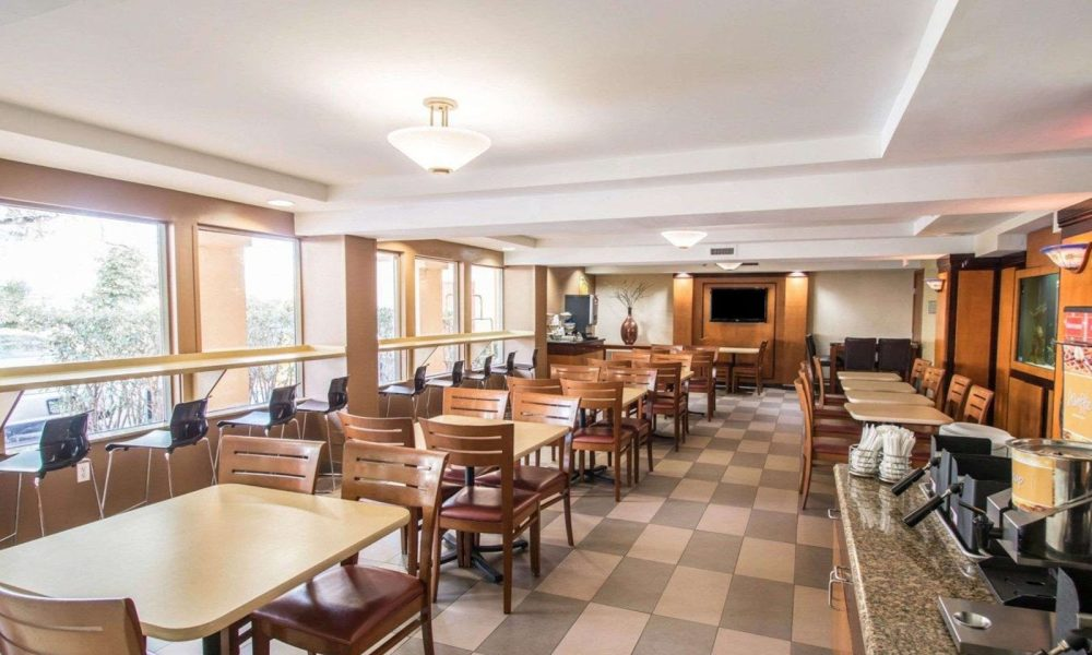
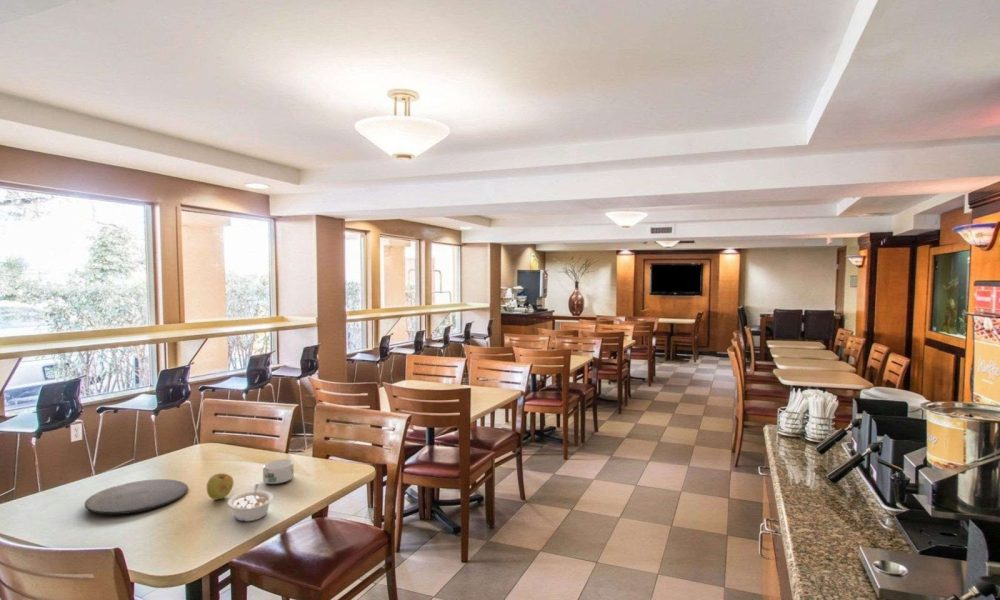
+ legume [227,483,275,522]
+ mug [262,458,295,485]
+ apple [206,472,235,501]
+ plate [84,478,189,515]
